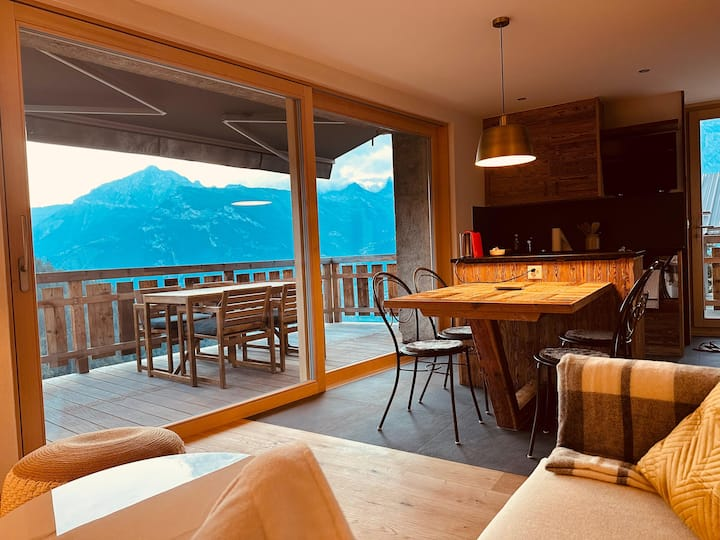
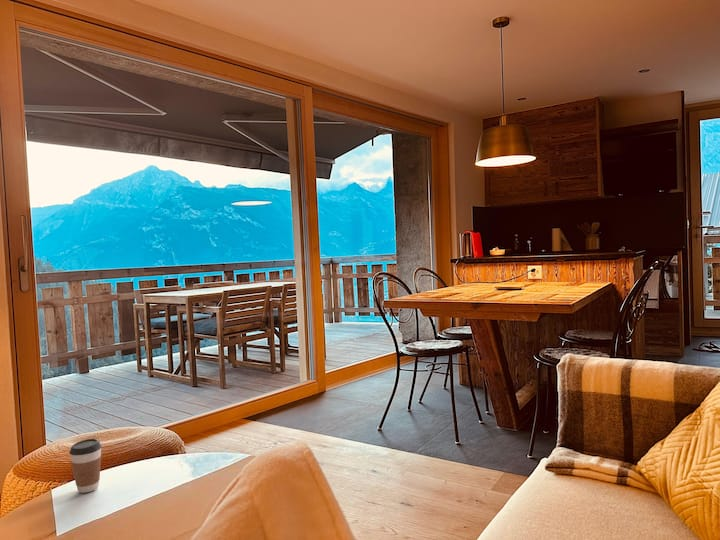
+ coffee cup [68,438,103,494]
